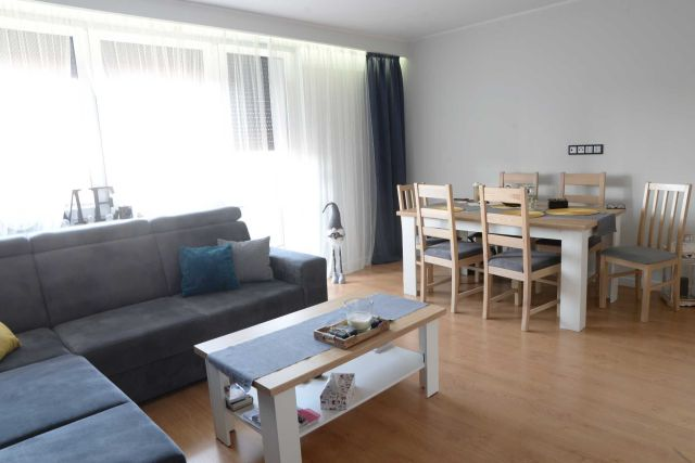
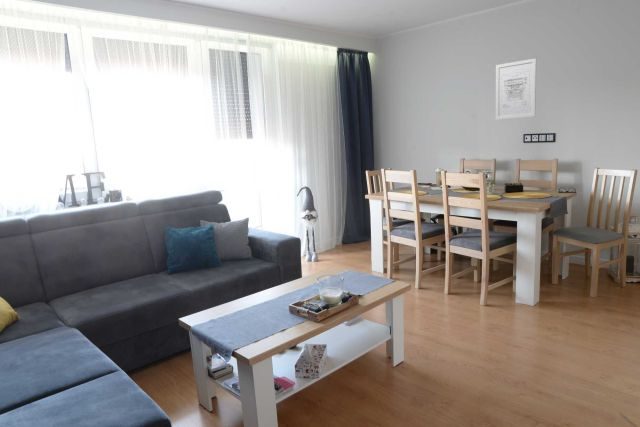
+ wall art [495,57,537,121]
